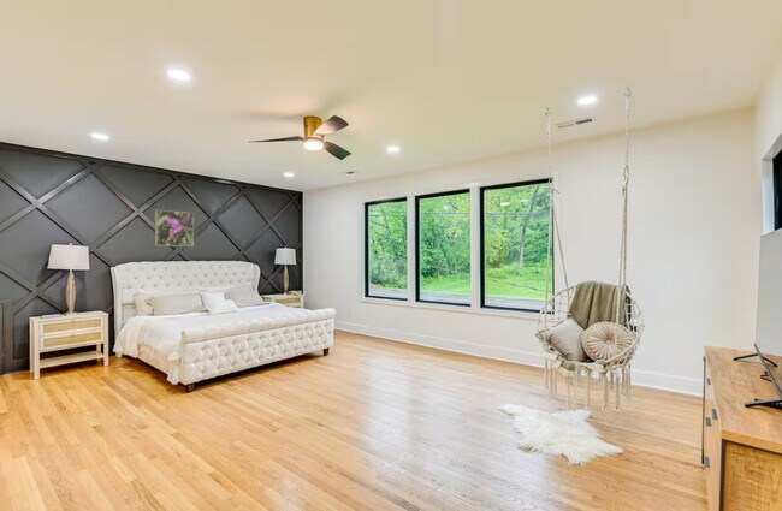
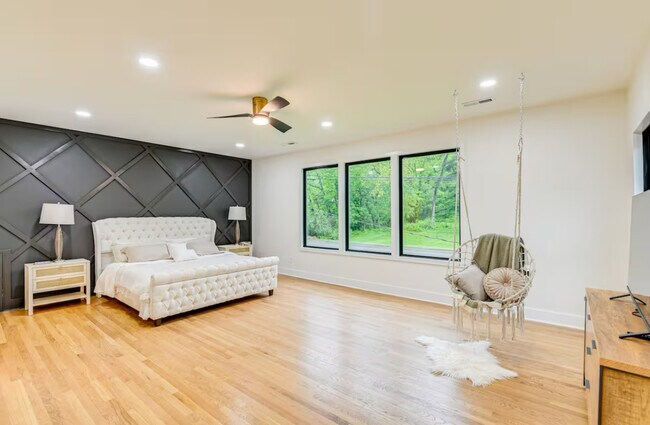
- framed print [154,209,195,248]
